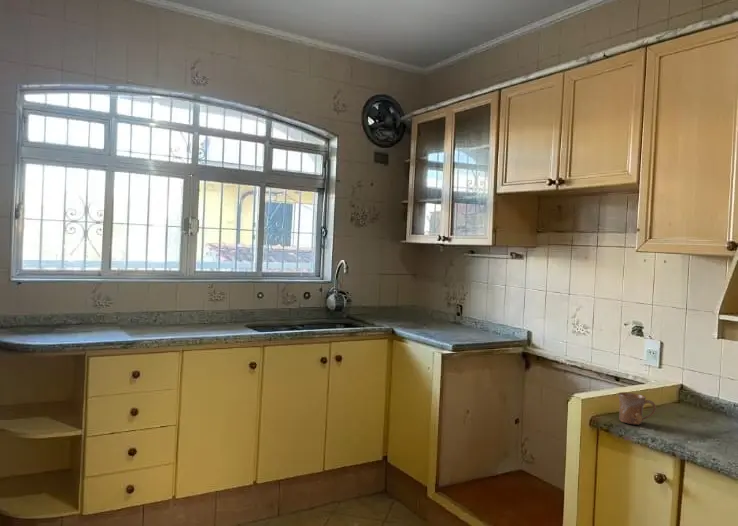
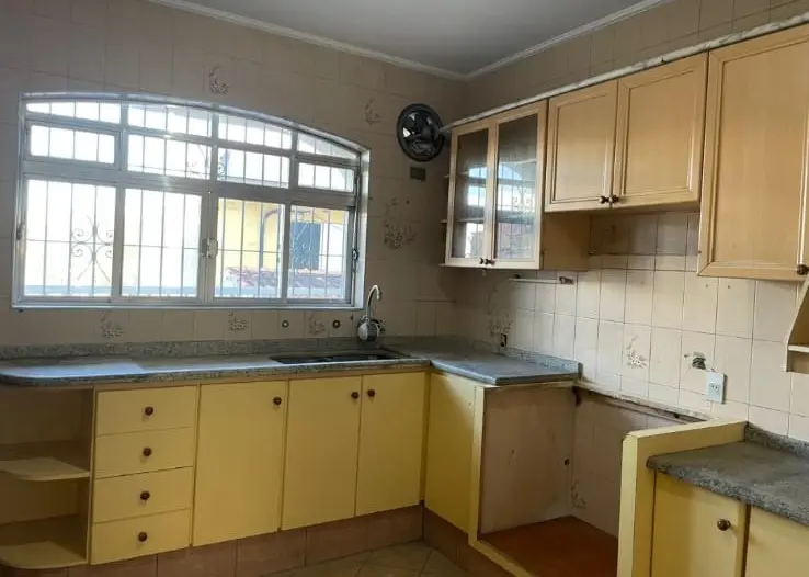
- mug [617,391,657,425]
